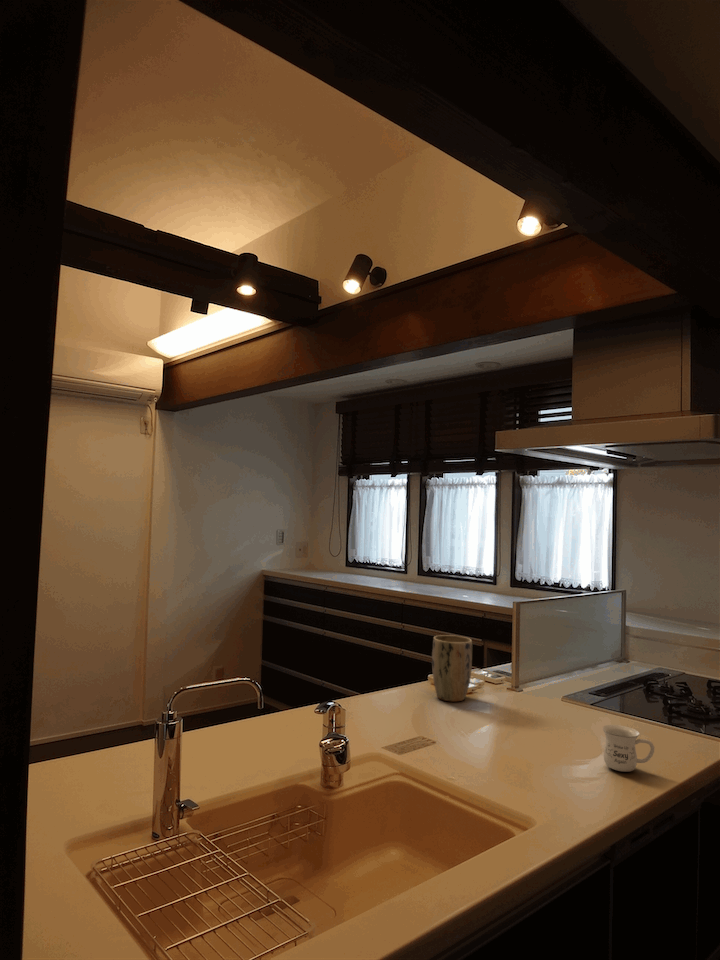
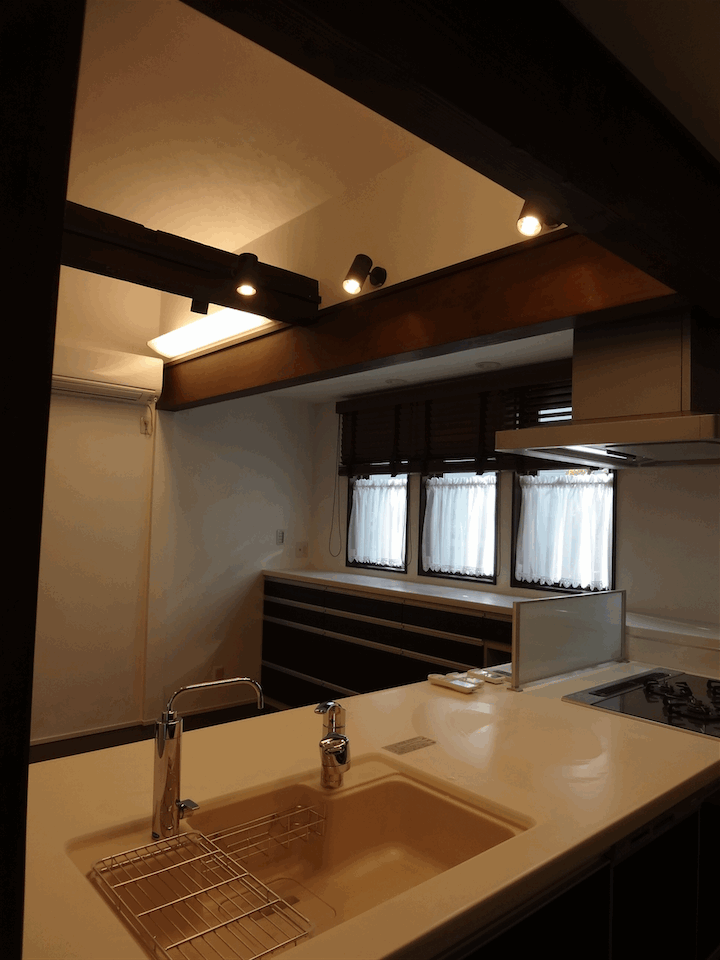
- plant pot [431,634,473,703]
- mug [602,724,656,773]
